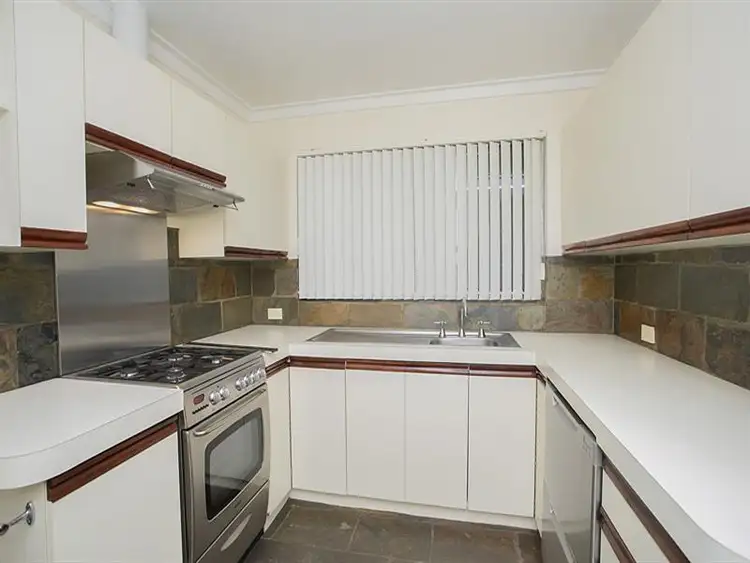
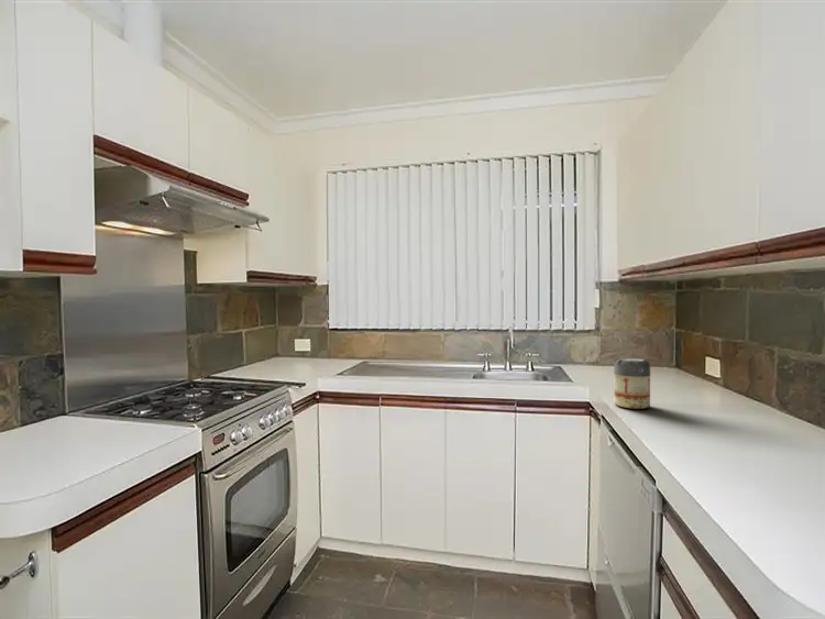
+ canister [613,356,651,410]
